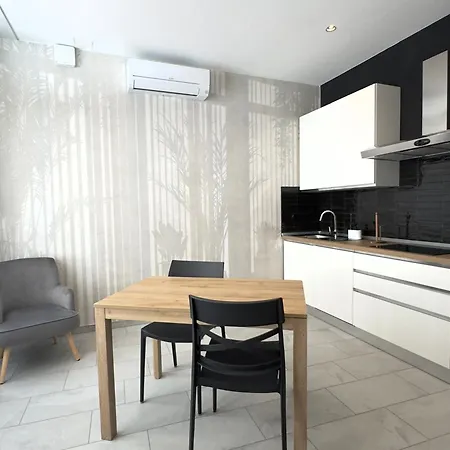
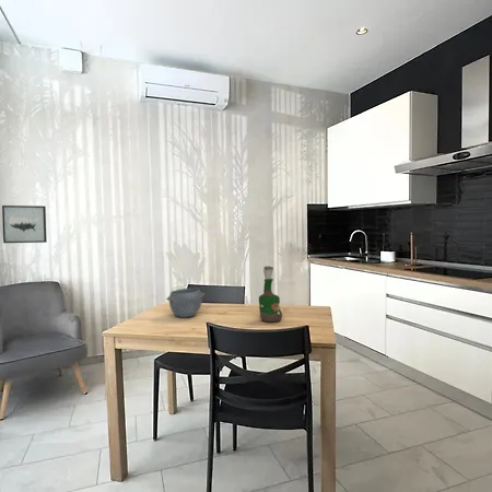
+ wall art [1,204,48,244]
+ bowl [165,286,206,319]
+ grog bottle [258,266,283,323]
